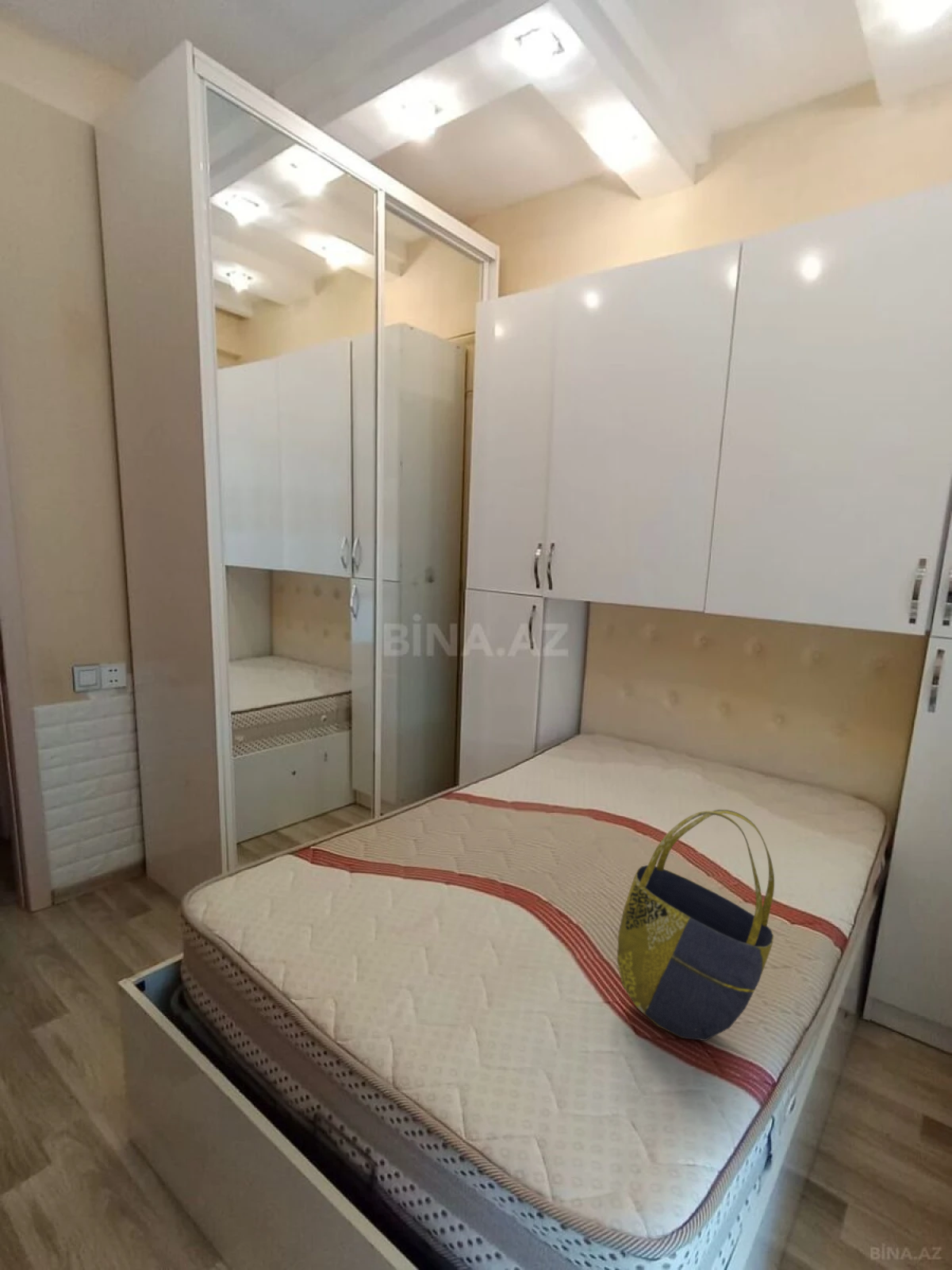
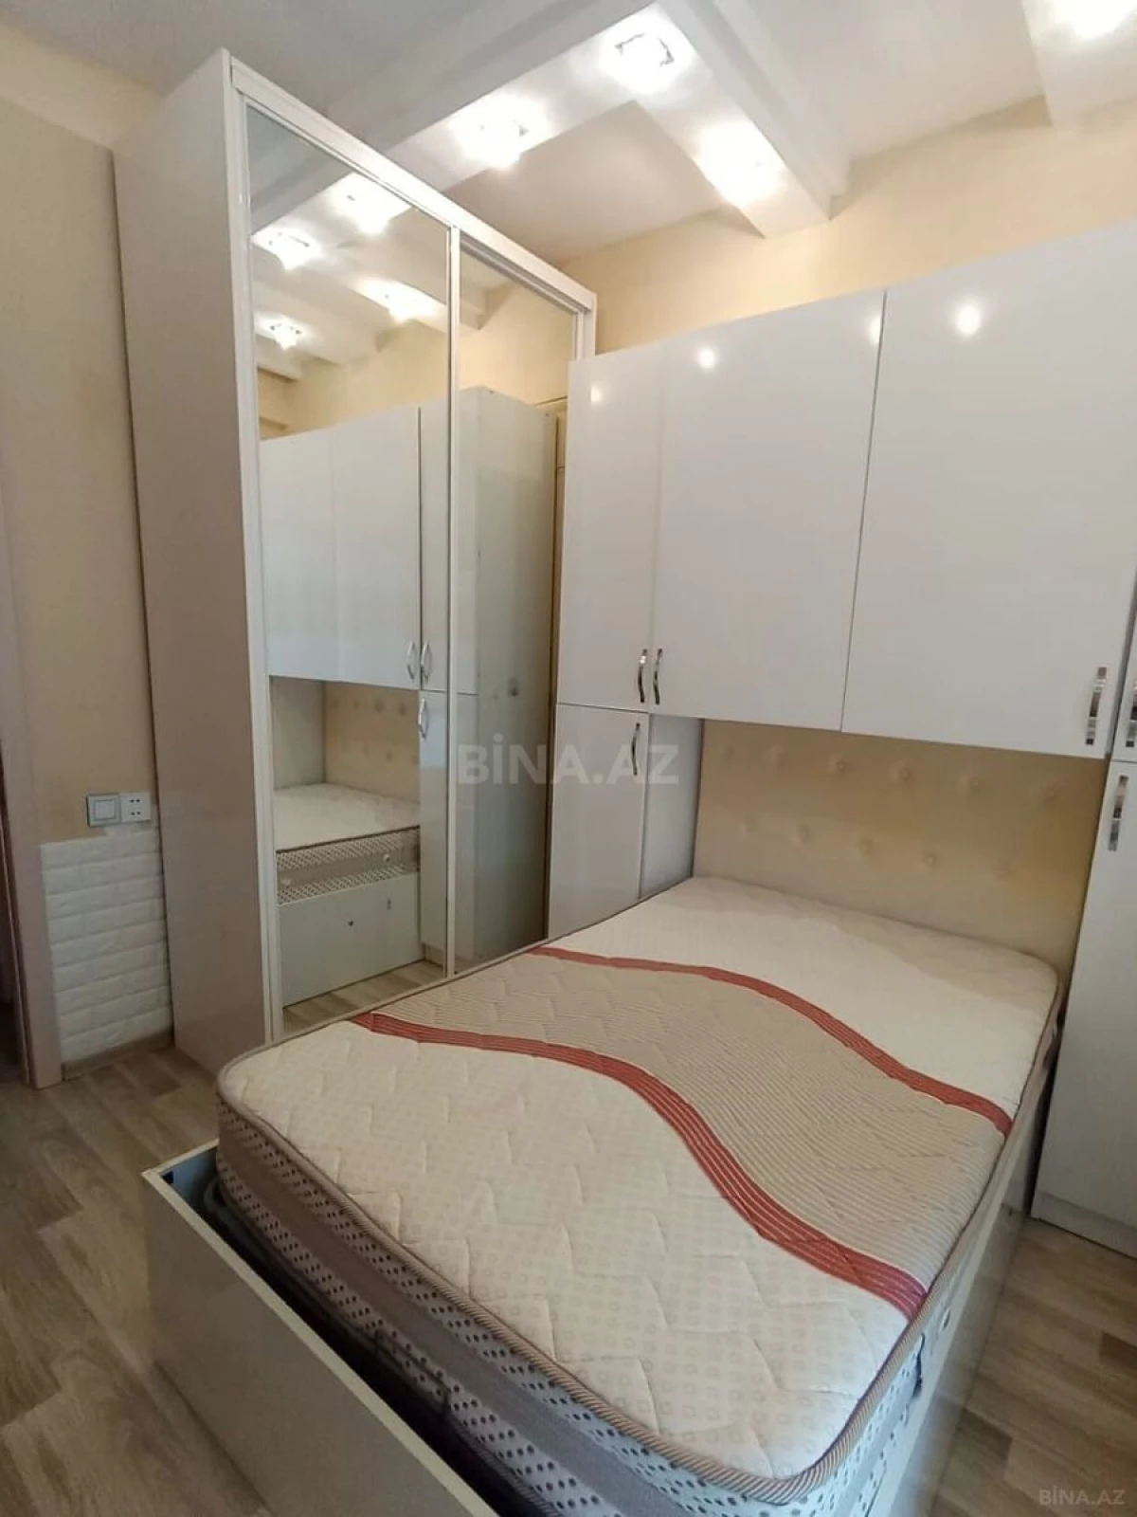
- tote bag [616,809,775,1041]
